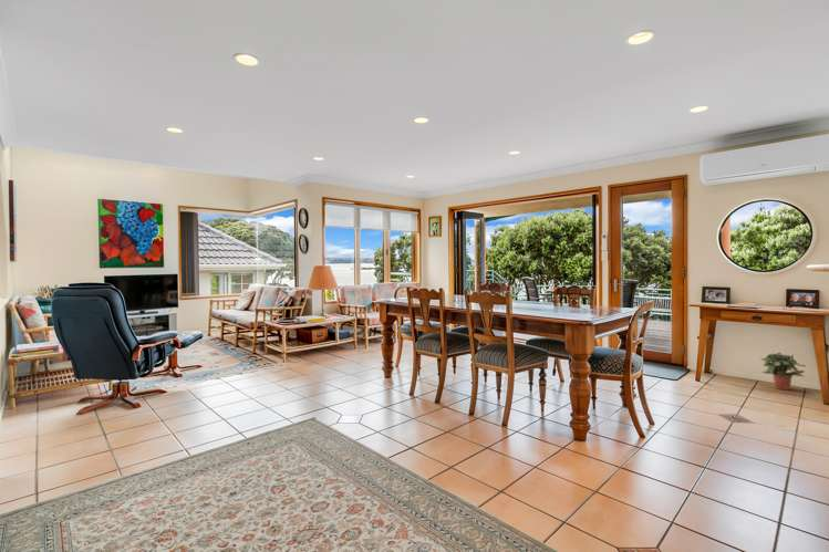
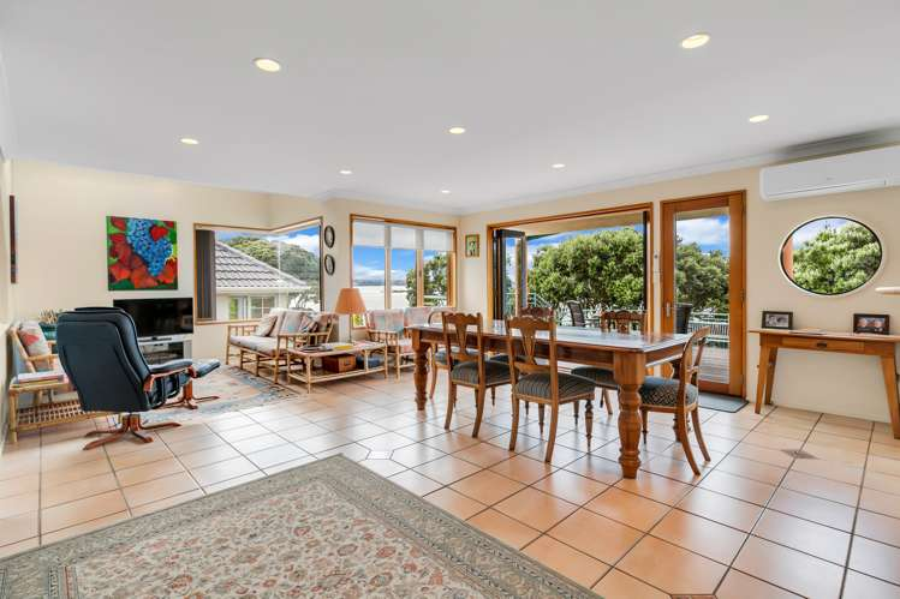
- potted plant [760,352,807,390]
